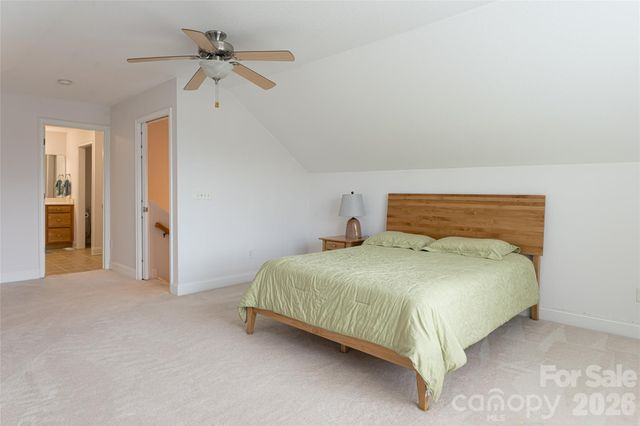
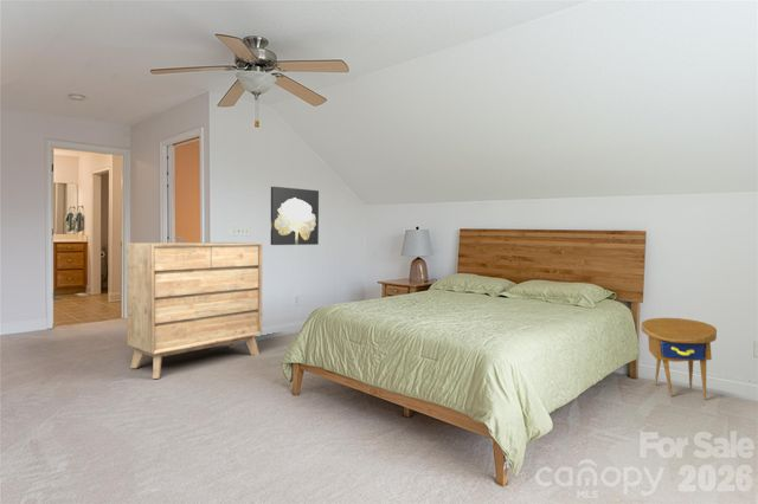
+ side table [641,317,718,401]
+ wall art [270,186,320,246]
+ dresser [126,241,263,380]
